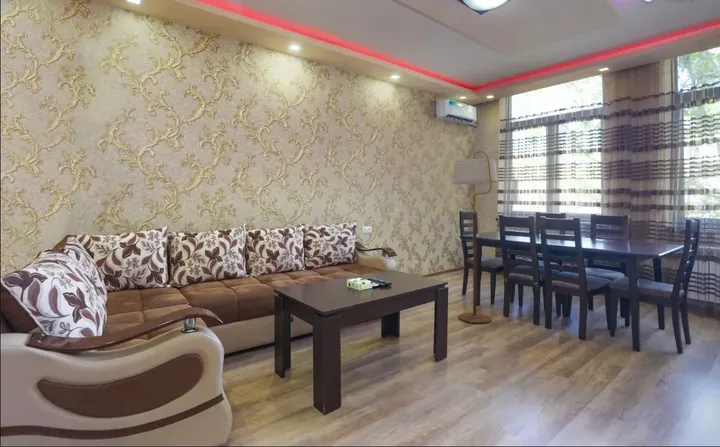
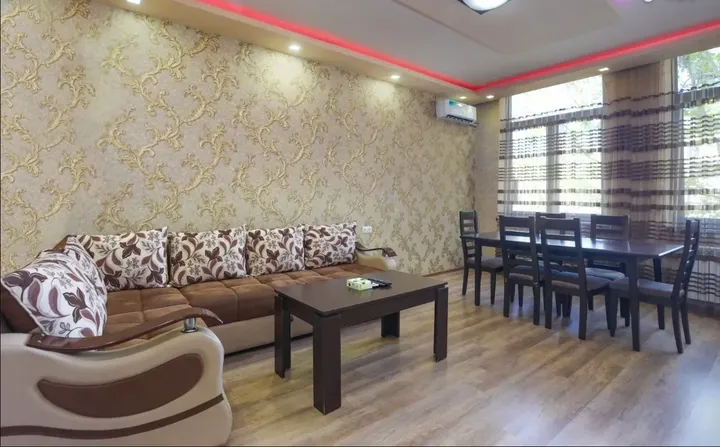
- floor lamp [451,150,499,324]
